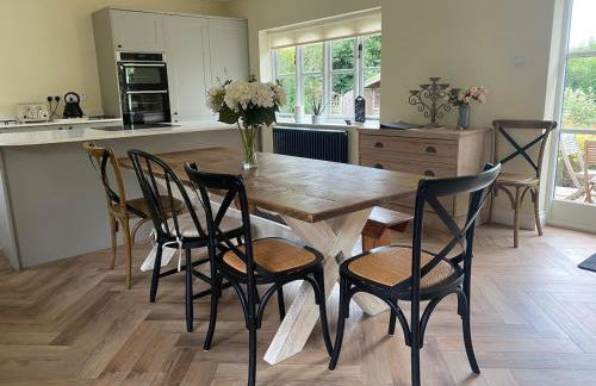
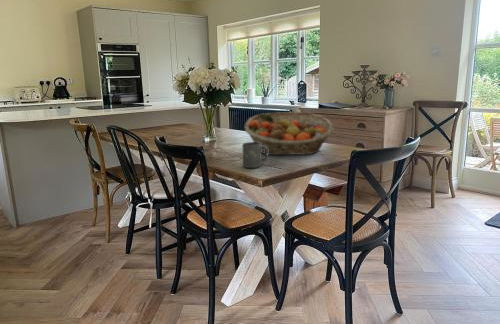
+ mug [242,141,269,169]
+ fruit basket [244,111,335,156]
